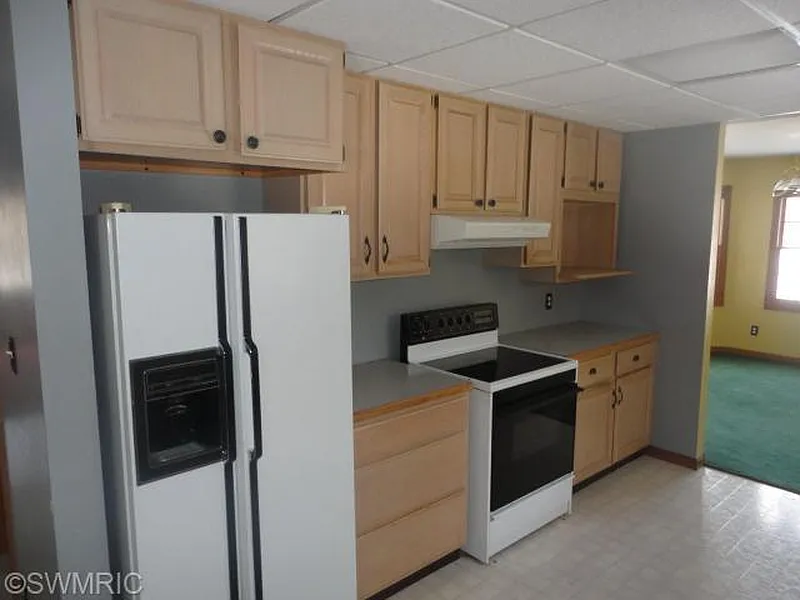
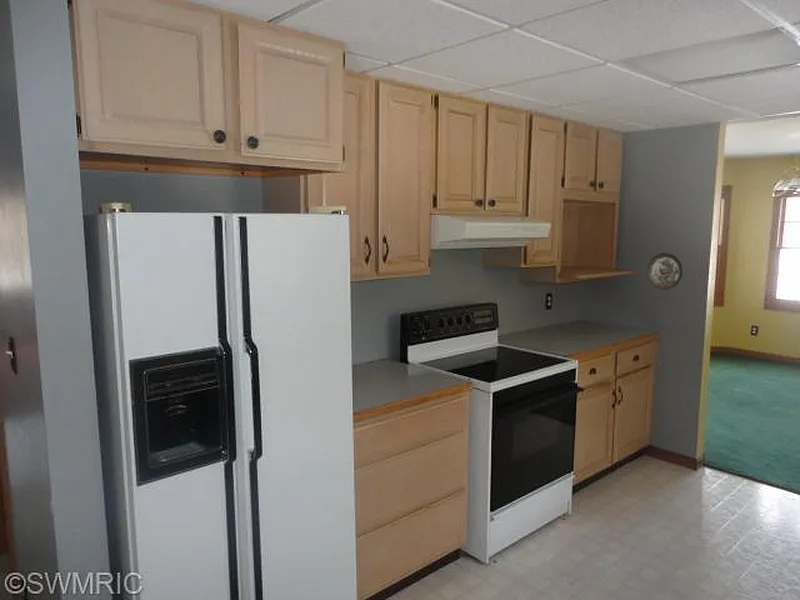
+ decorative plate [646,252,683,291]
